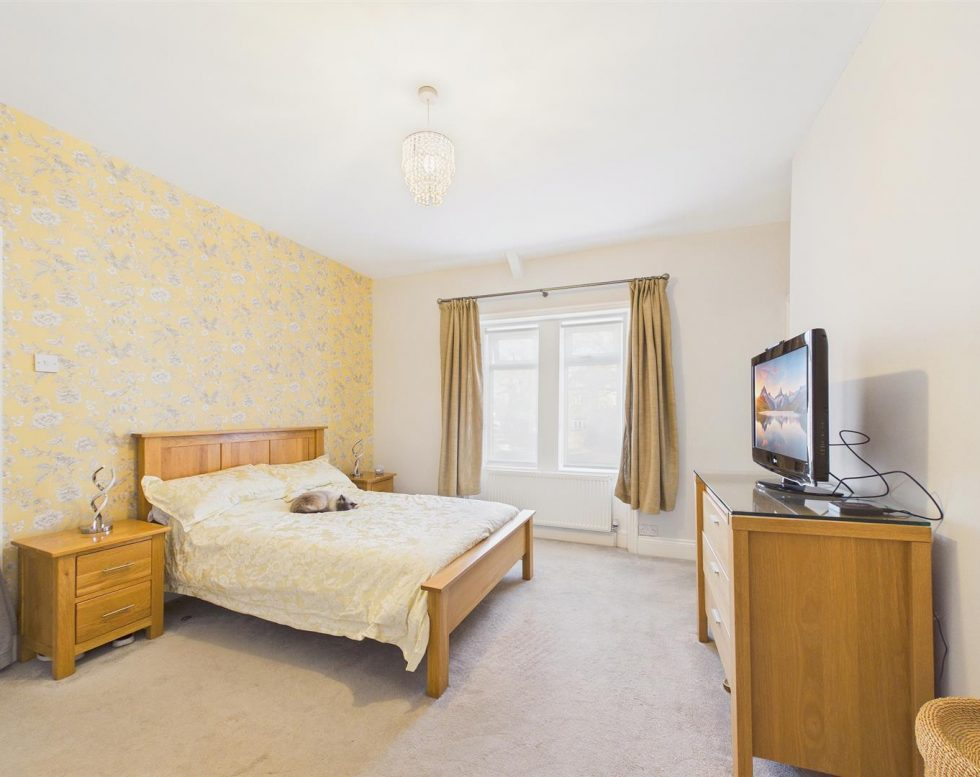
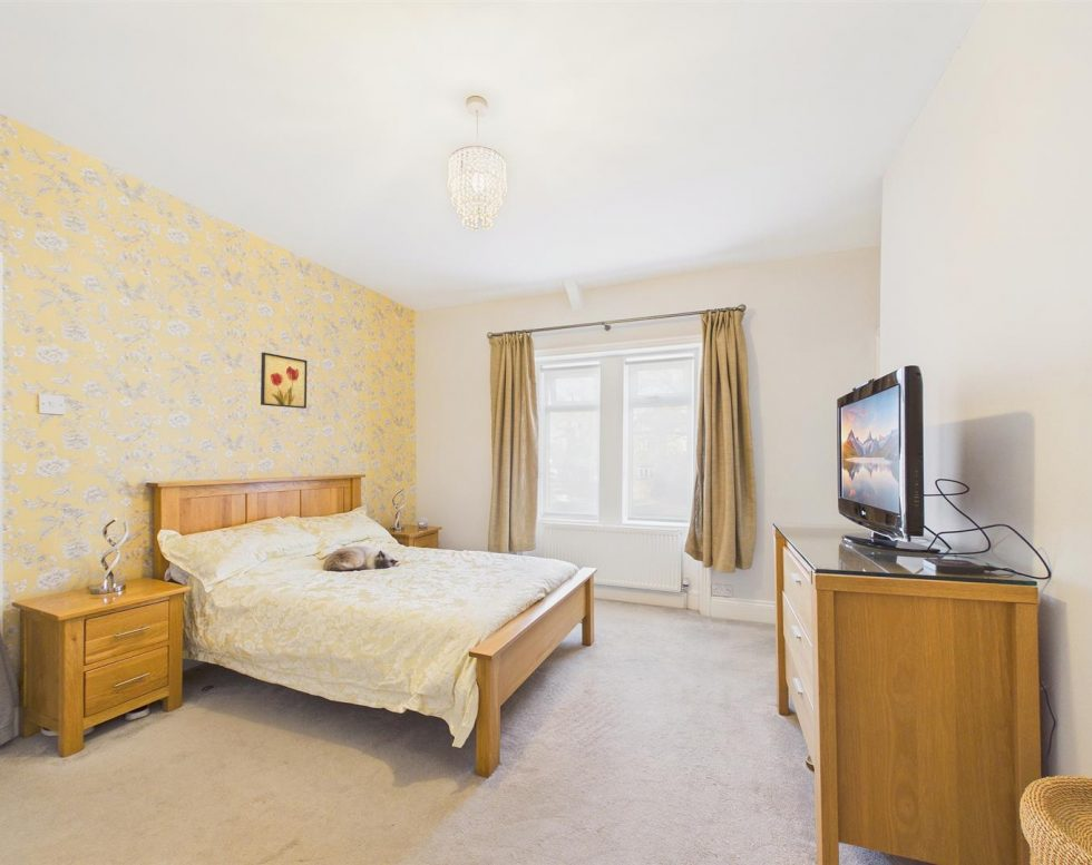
+ wall art [260,352,309,410]
